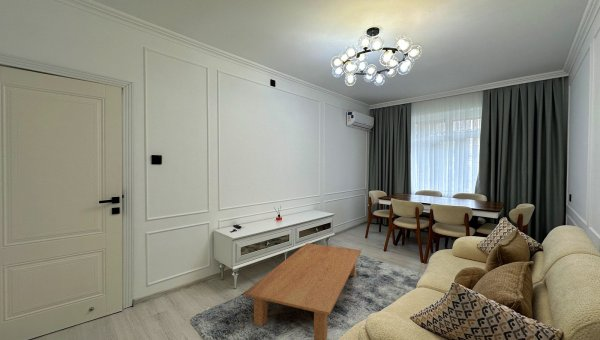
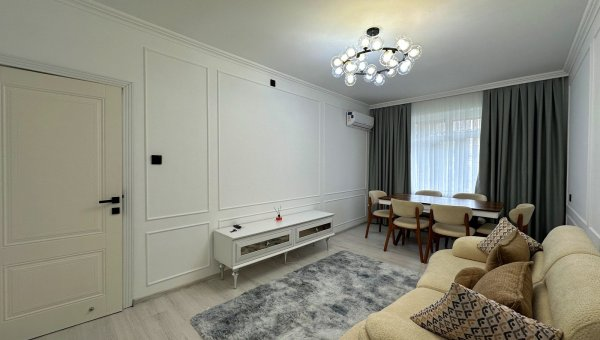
- coffee table [243,242,362,340]
